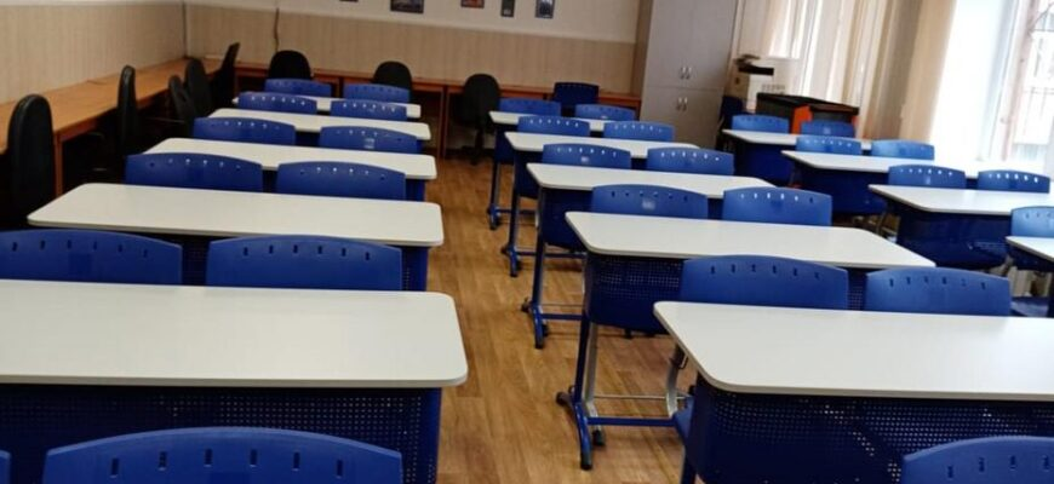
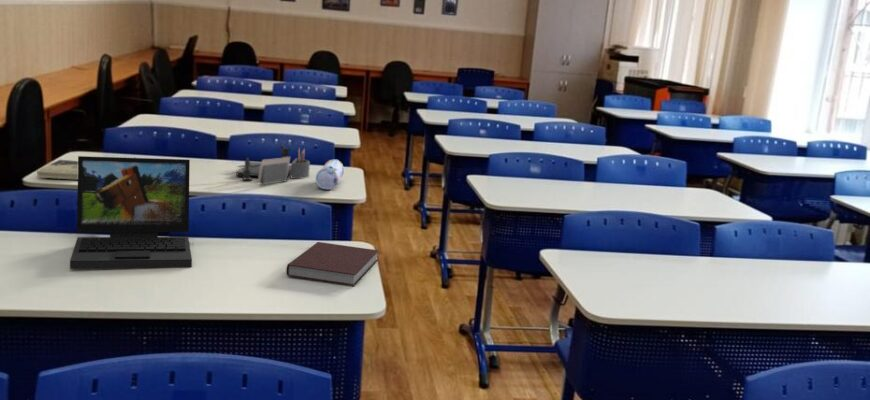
+ desk organizer [235,142,311,186]
+ notebook [285,241,380,287]
+ book [35,159,78,181]
+ pencil case [315,158,345,191]
+ laptop [69,155,193,270]
